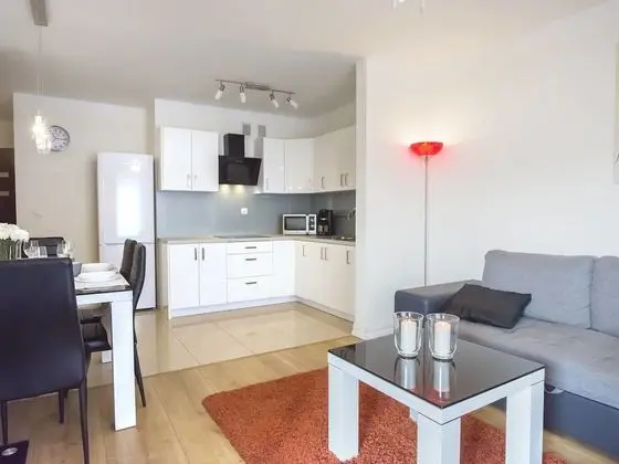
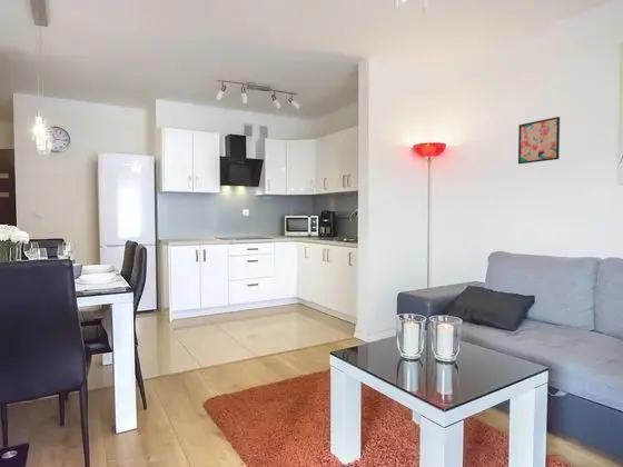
+ wall art [517,116,561,165]
